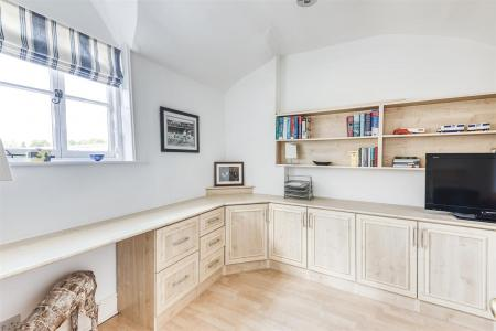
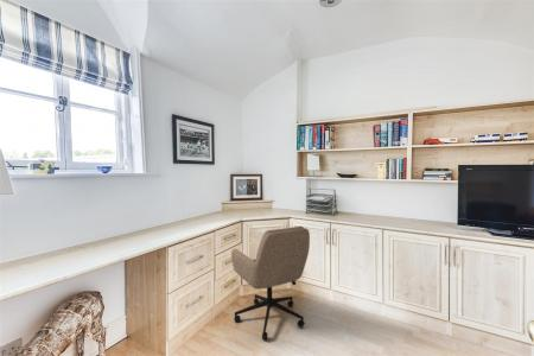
+ office chair [230,225,311,341]
